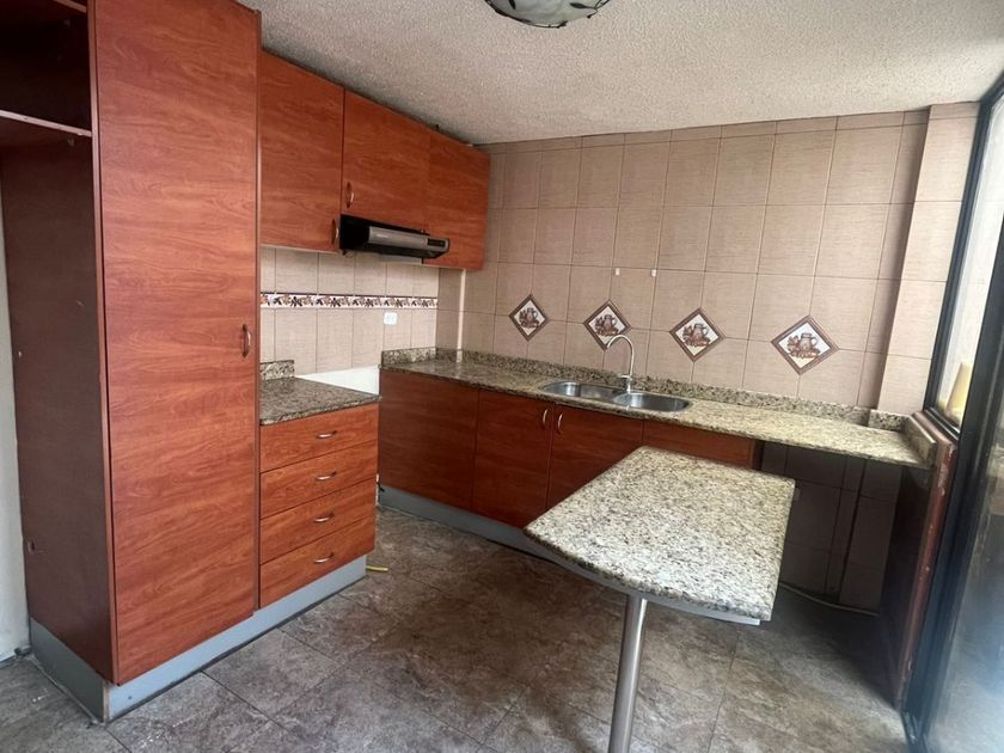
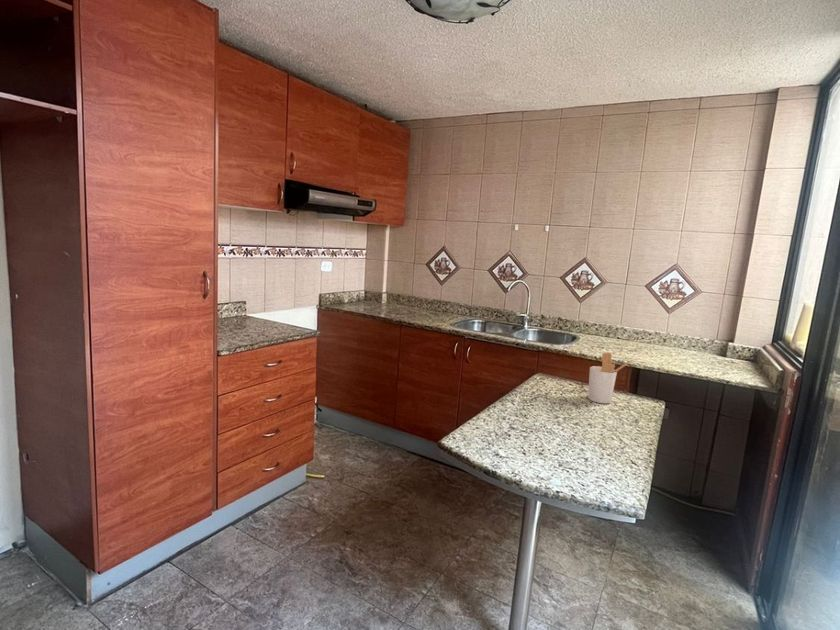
+ utensil holder [587,352,634,404]
